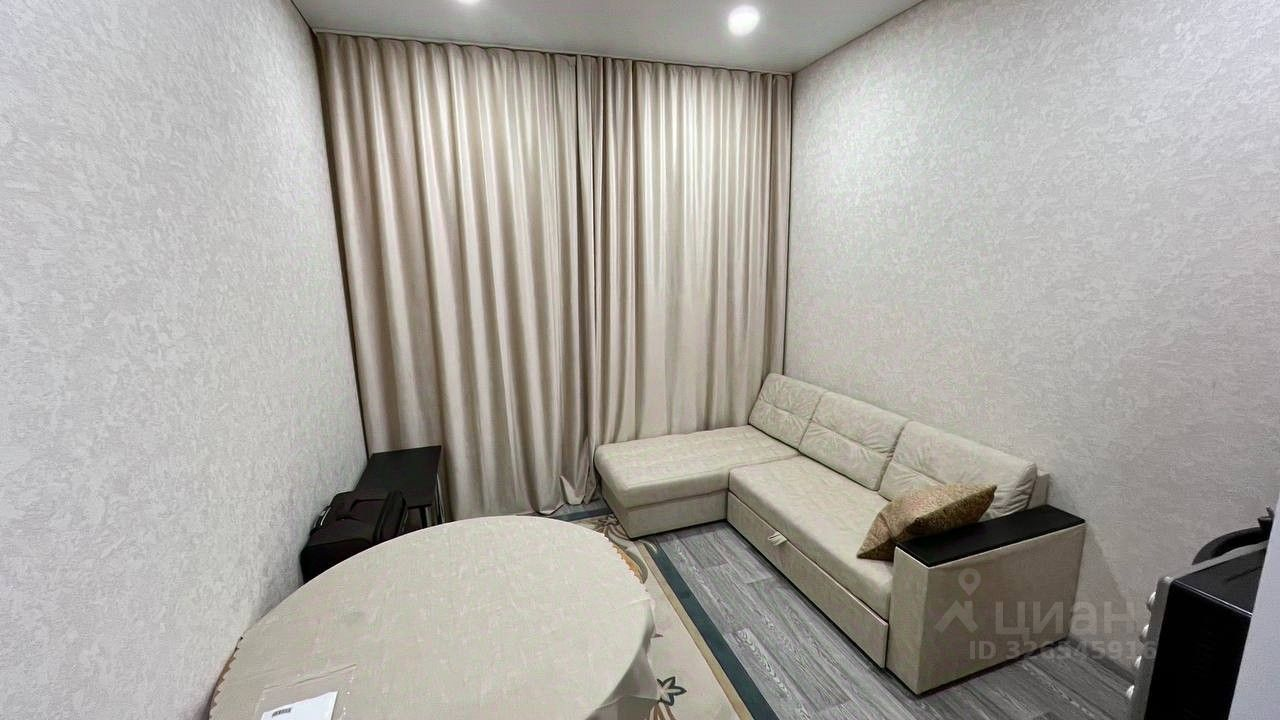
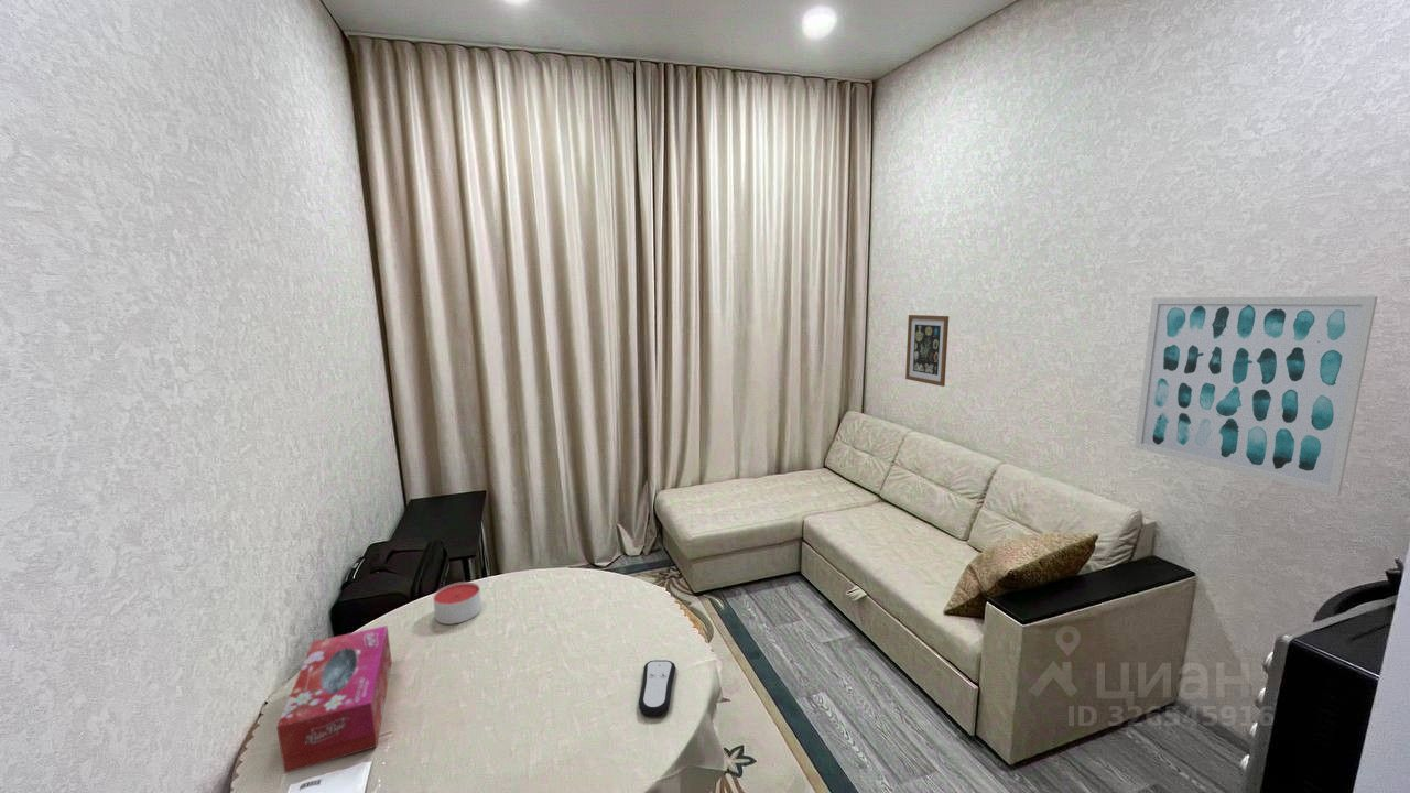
+ tissue box [275,624,393,774]
+ wall art [904,314,950,388]
+ wall art [1134,295,1379,497]
+ remote control [638,660,676,716]
+ candle [432,580,482,626]
